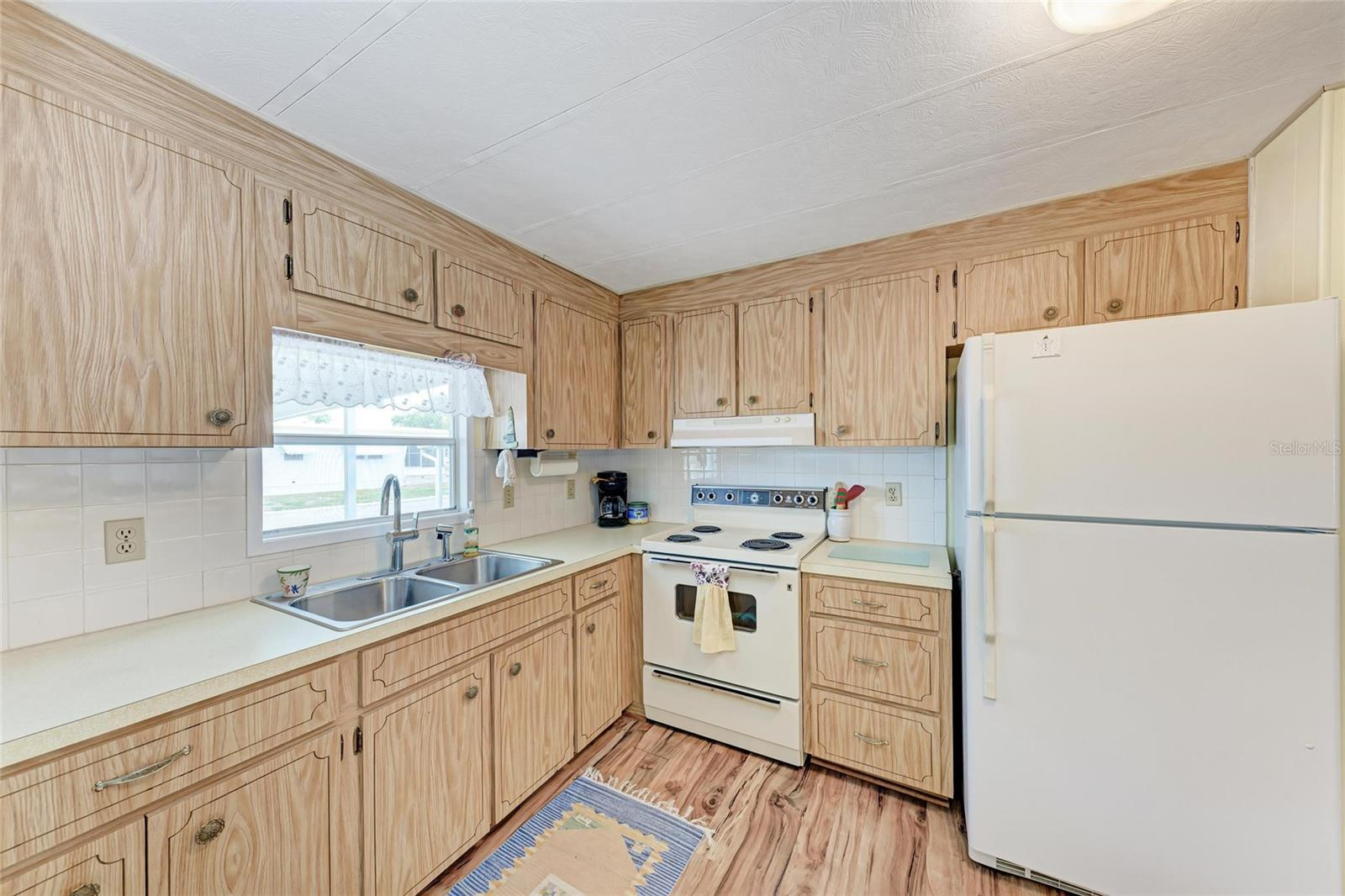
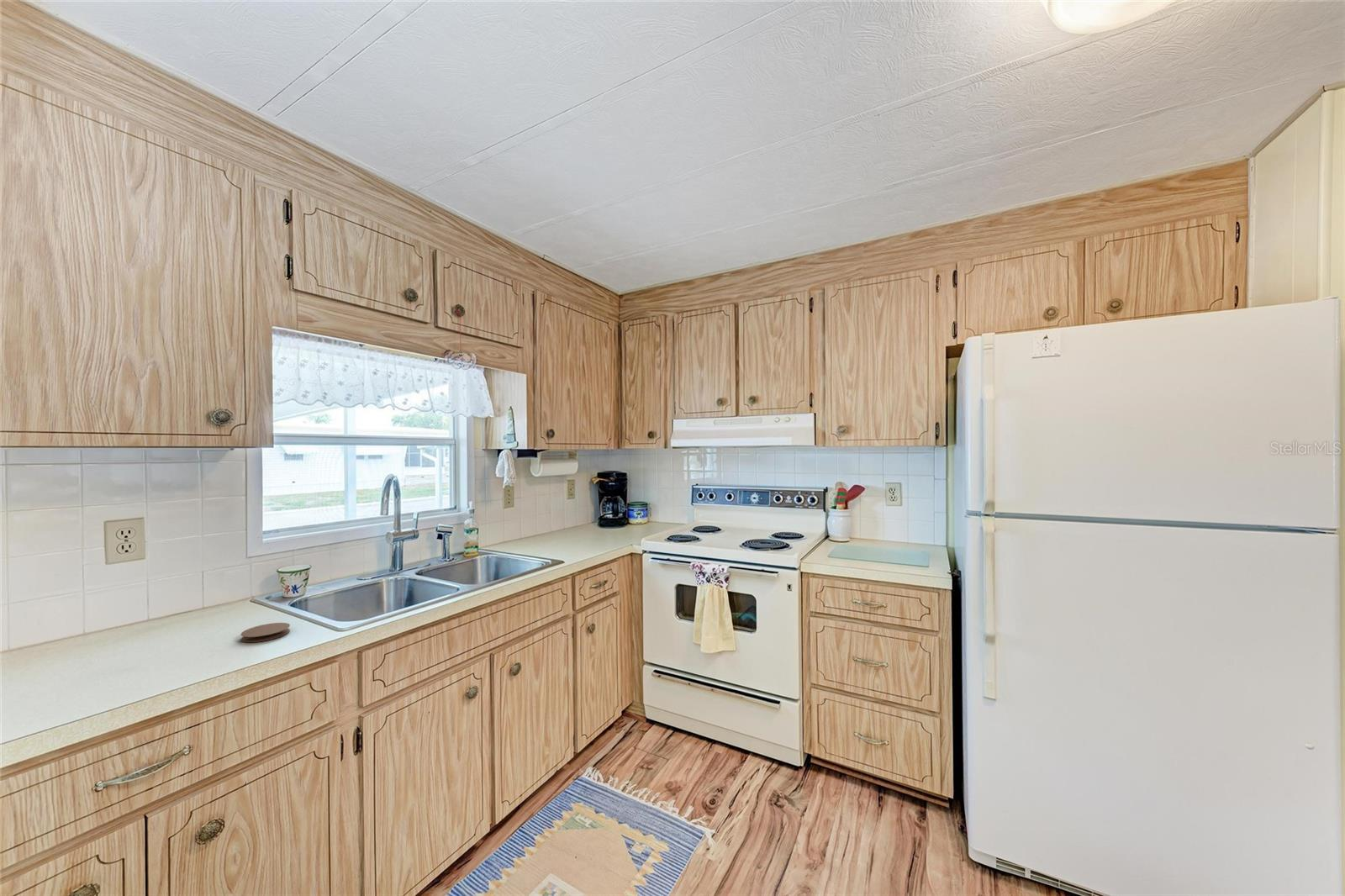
+ coaster [240,622,291,643]
